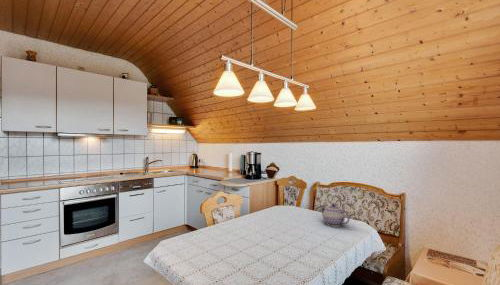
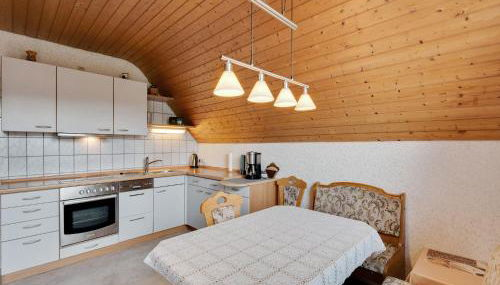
- teapot [319,203,351,228]
